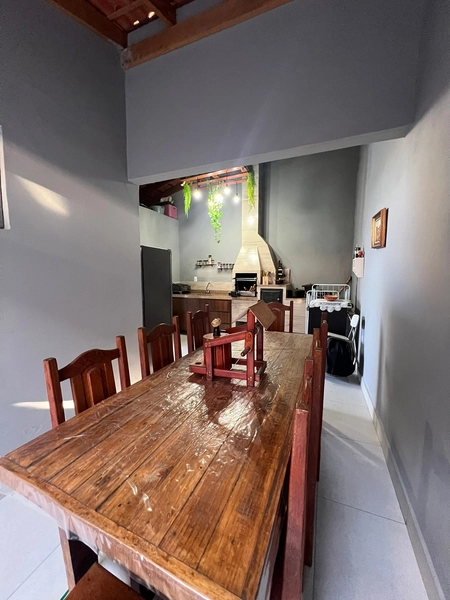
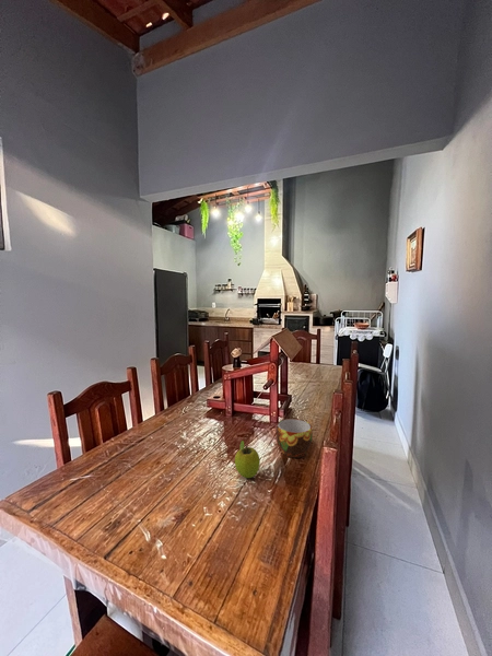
+ fruit [234,440,261,479]
+ cup [276,418,314,459]
